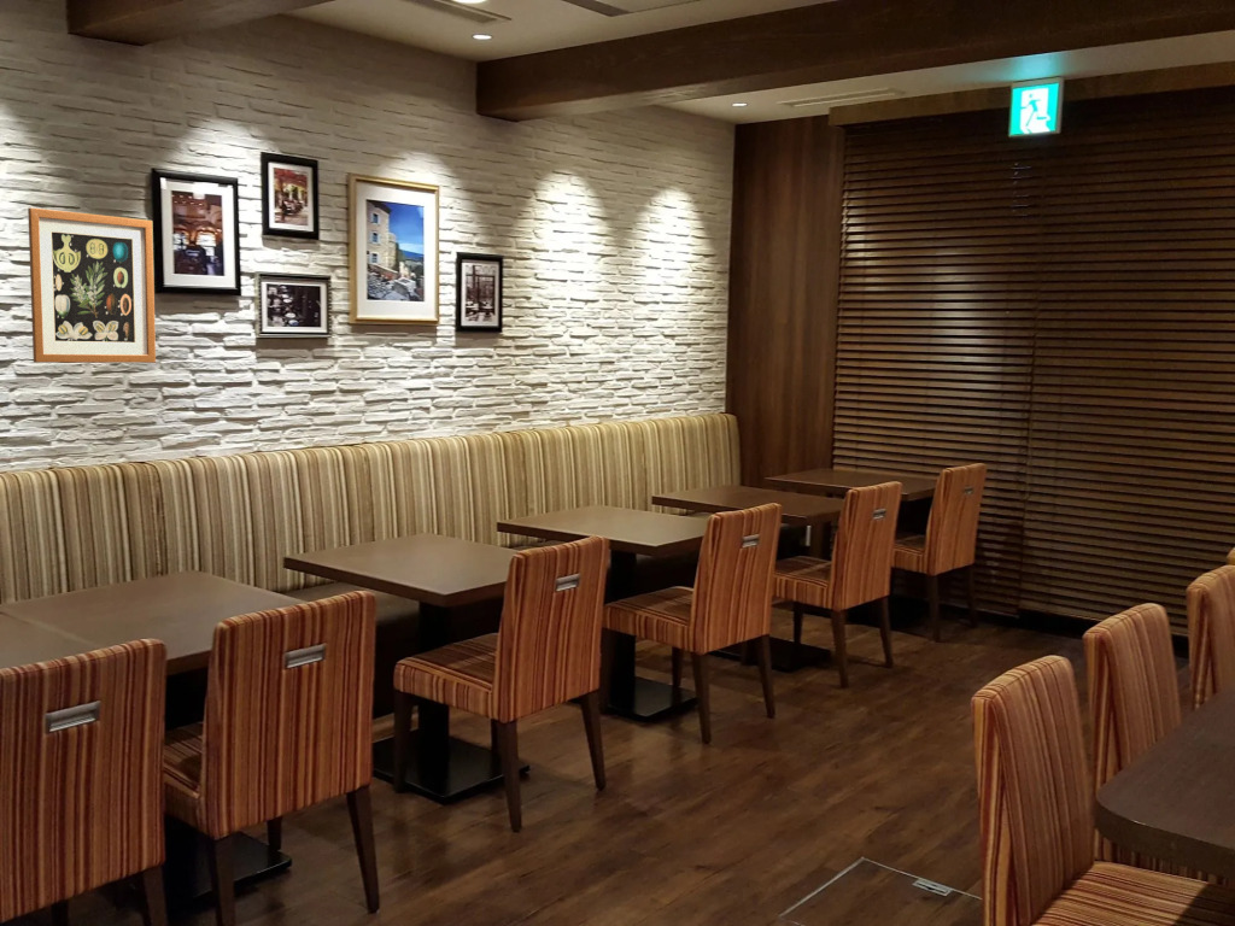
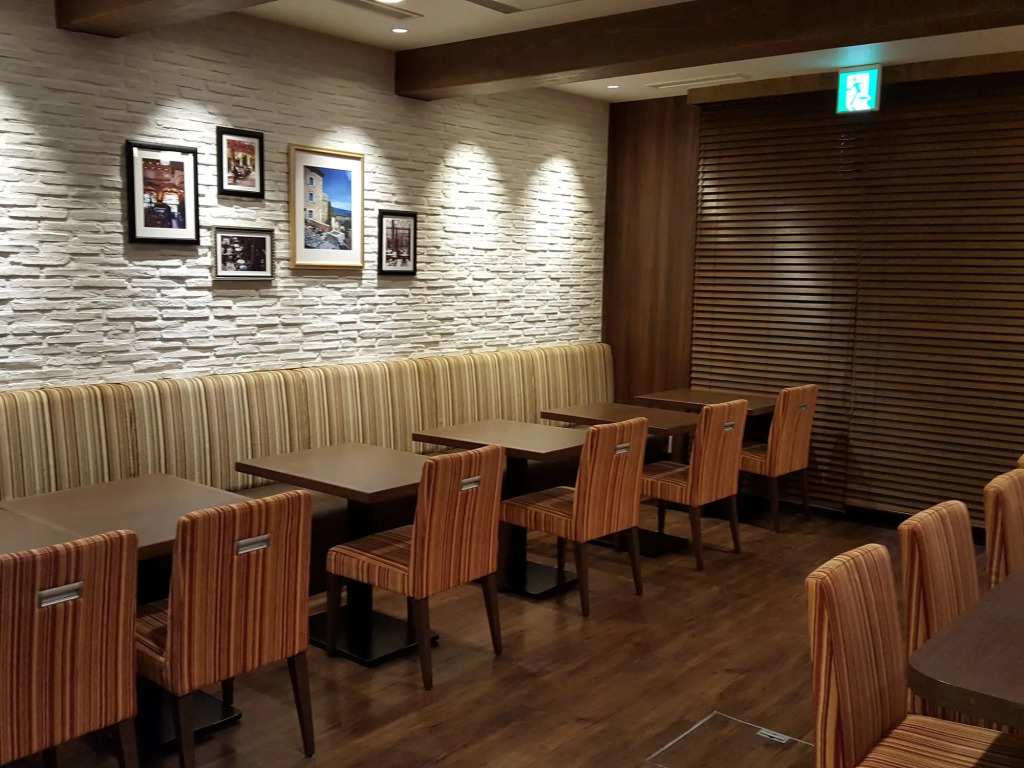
- wall art [27,206,157,364]
